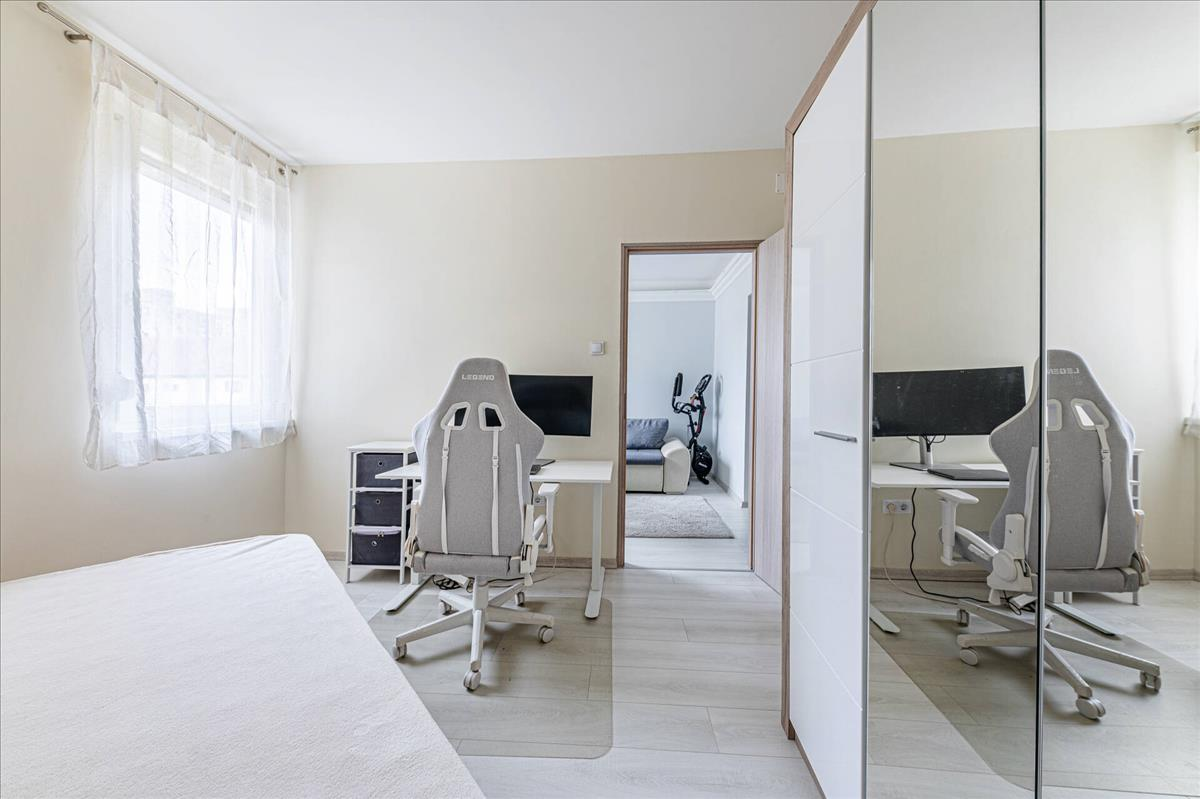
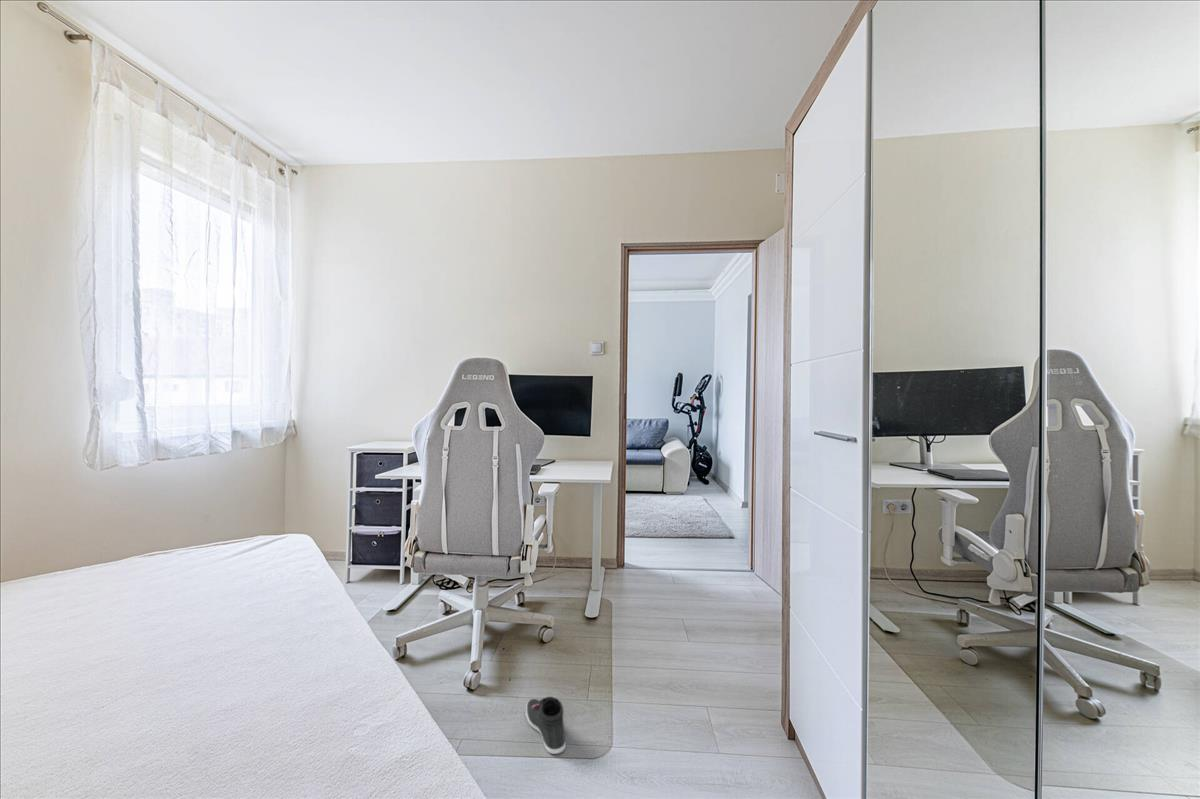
+ sneaker [525,696,567,755]
